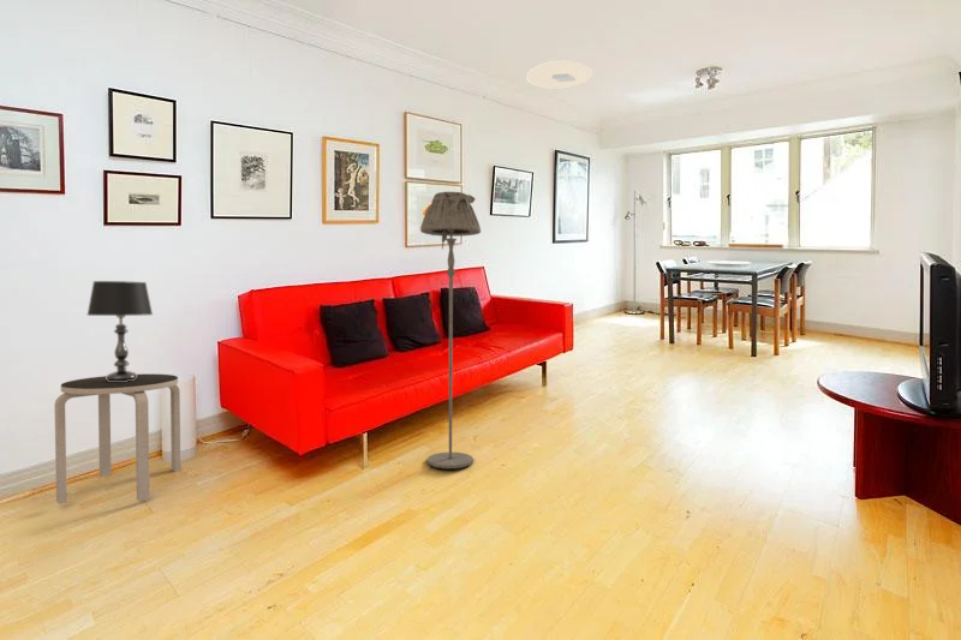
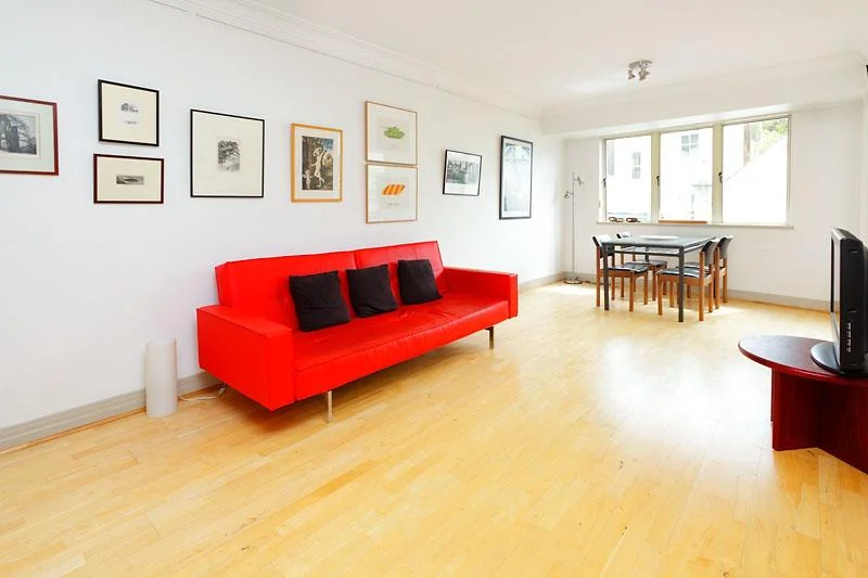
- table lamp [86,280,154,382]
- side table [54,373,181,506]
- floor lamp [419,191,482,469]
- ceiling light [525,60,593,91]
